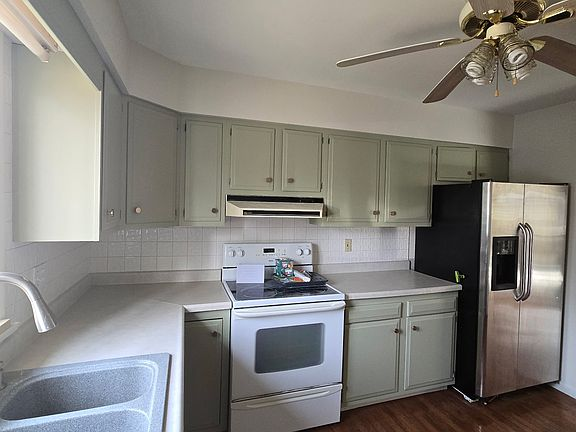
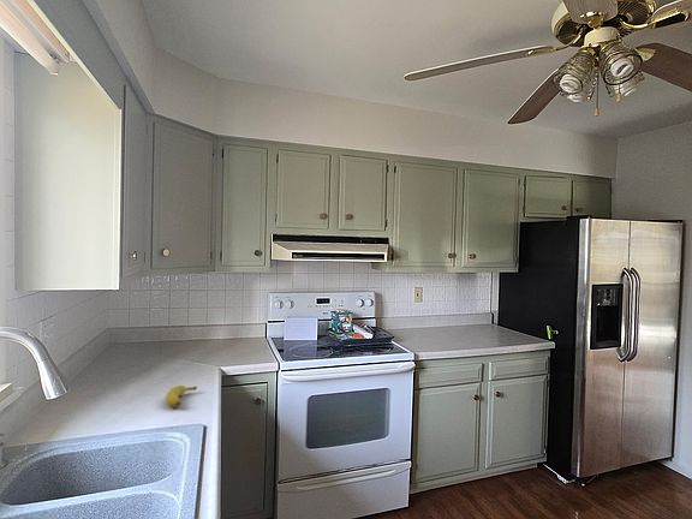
+ banana [165,384,198,408]
